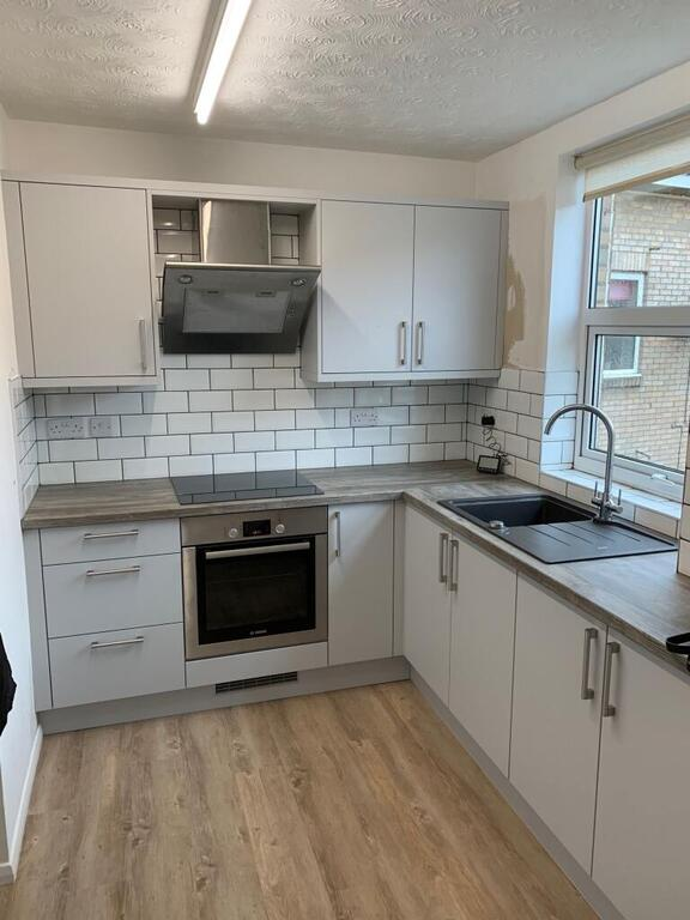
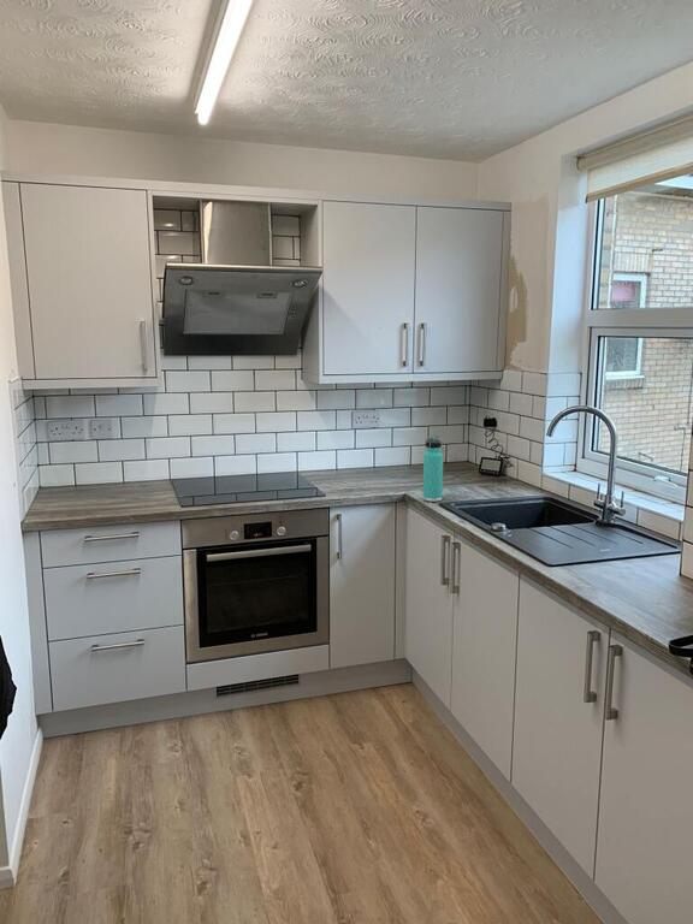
+ thermos bottle [422,434,444,503]
